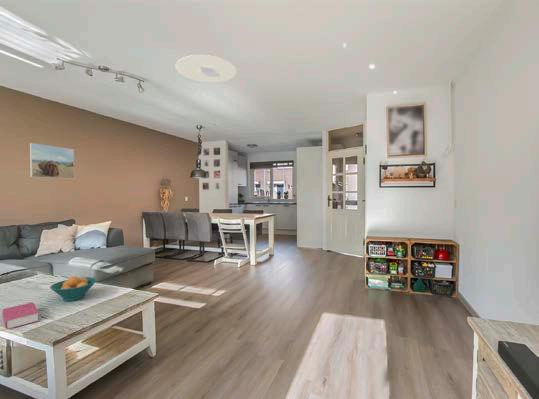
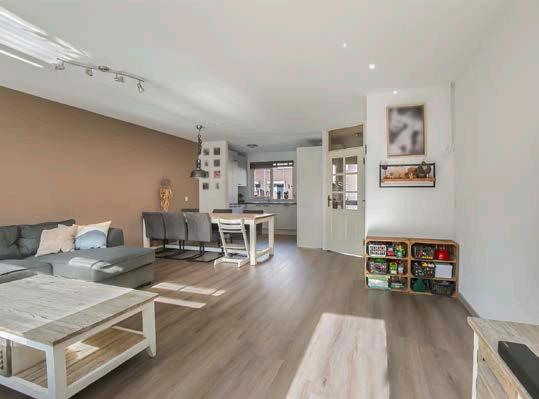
- book [1,301,40,330]
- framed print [29,142,75,180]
- fruit bowl [49,275,97,302]
- ceiling light [174,54,237,83]
